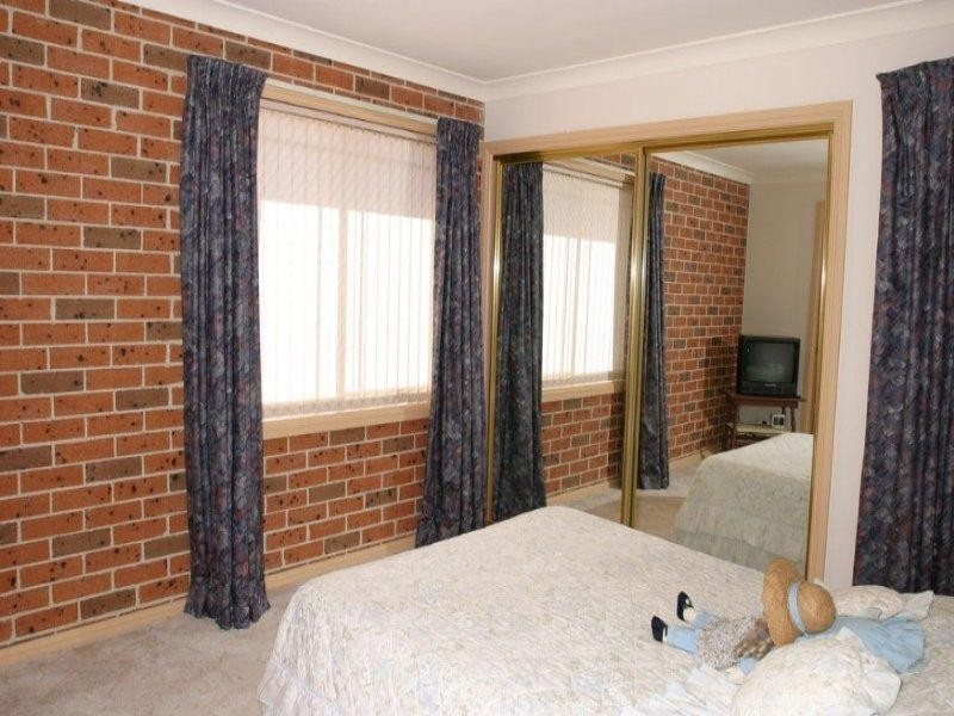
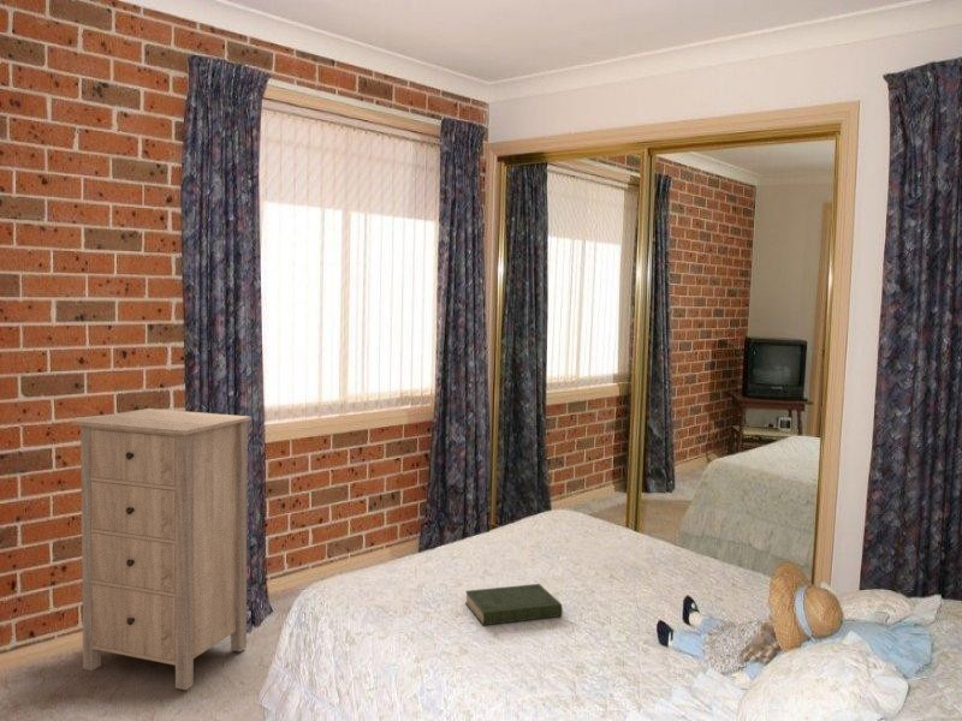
+ book [464,583,564,626]
+ storage cabinet [71,407,253,691]
